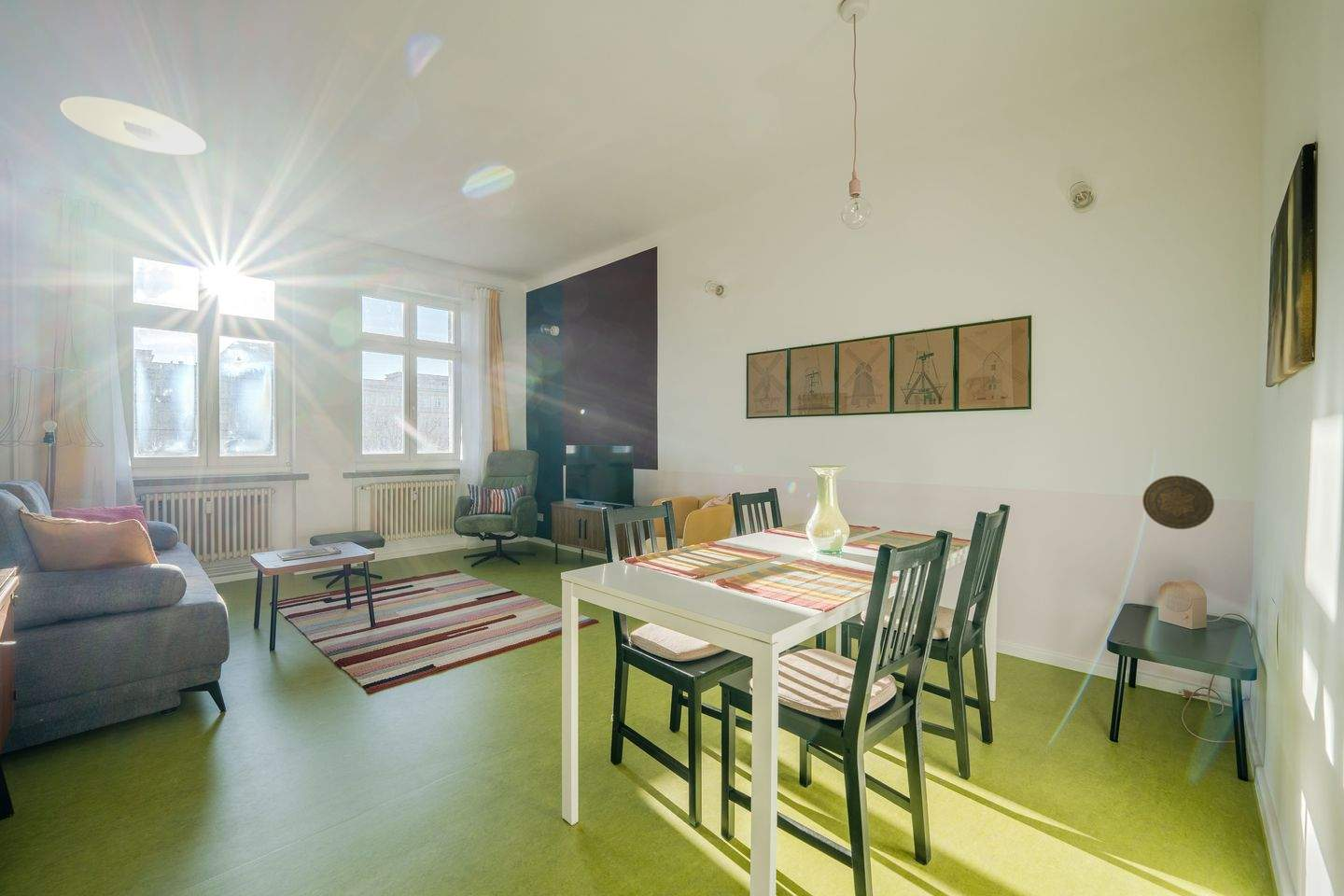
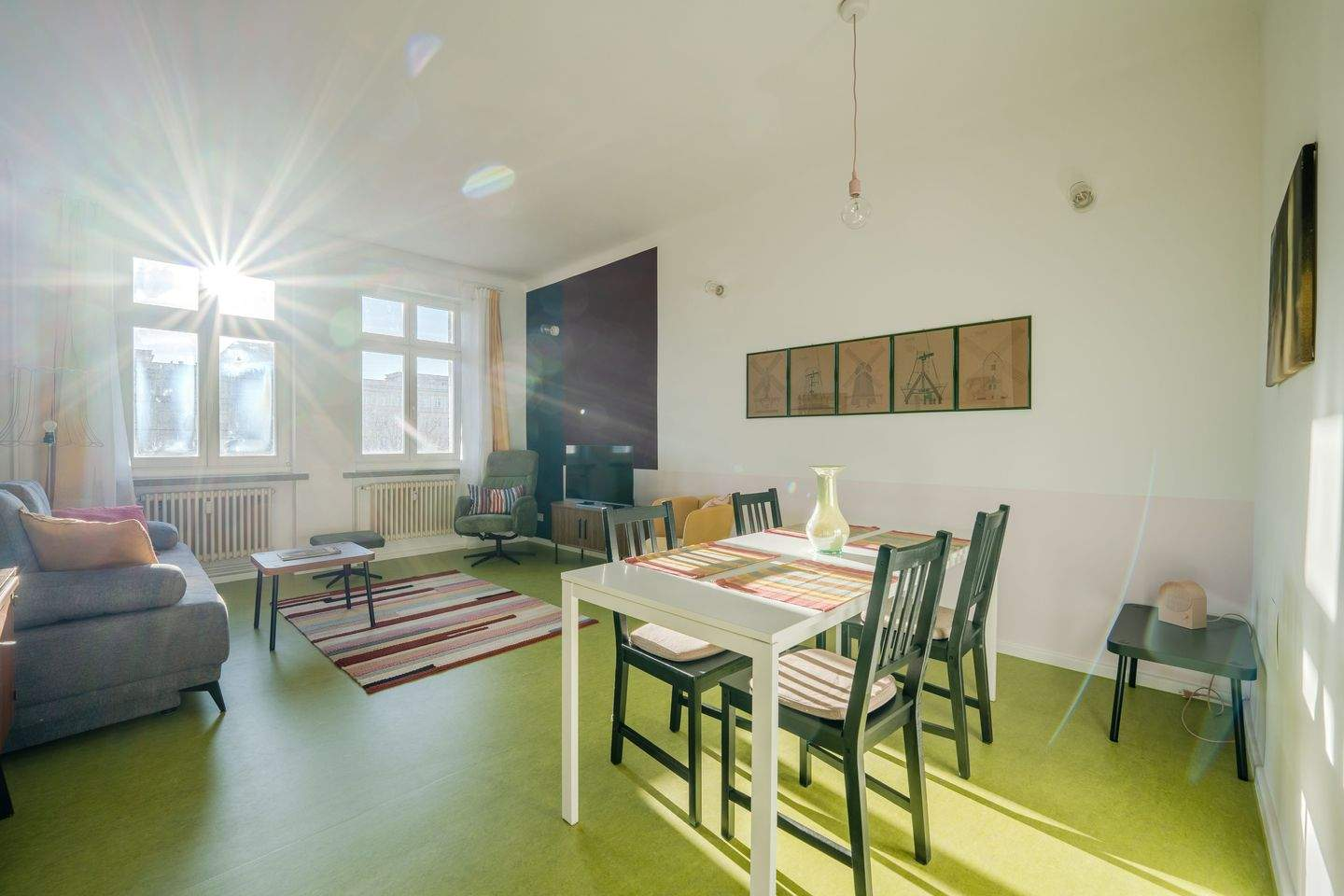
- ceiling light [60,96,207,157]
- decorative plate [1141,474,1215,530]
